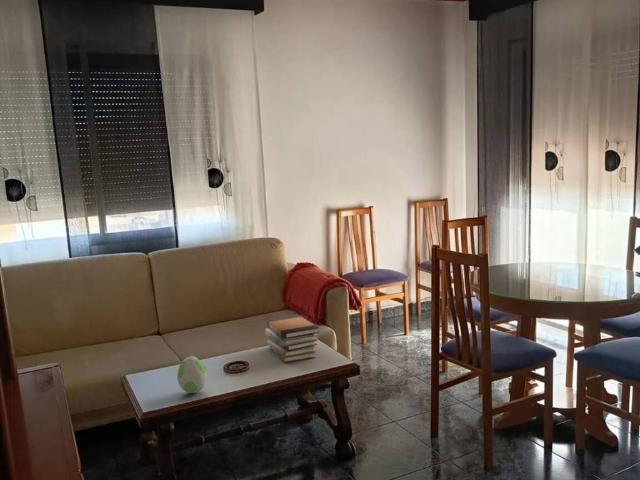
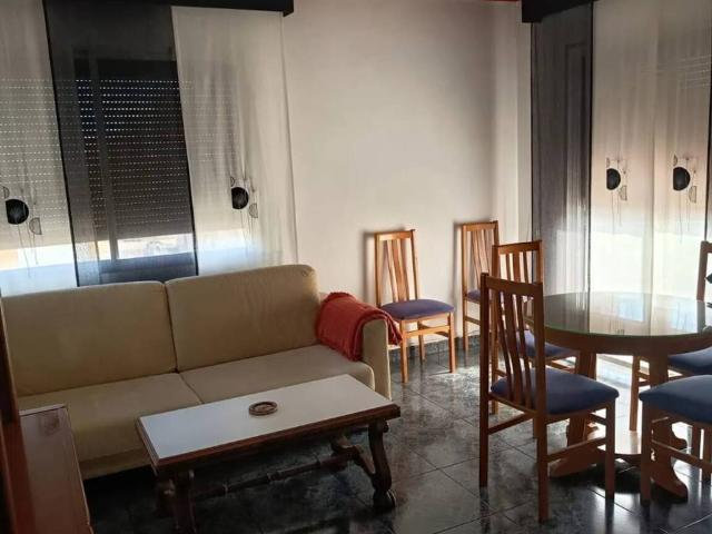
- book stack [264,314,320,364]
- decorative egg [176,356,208,394]
